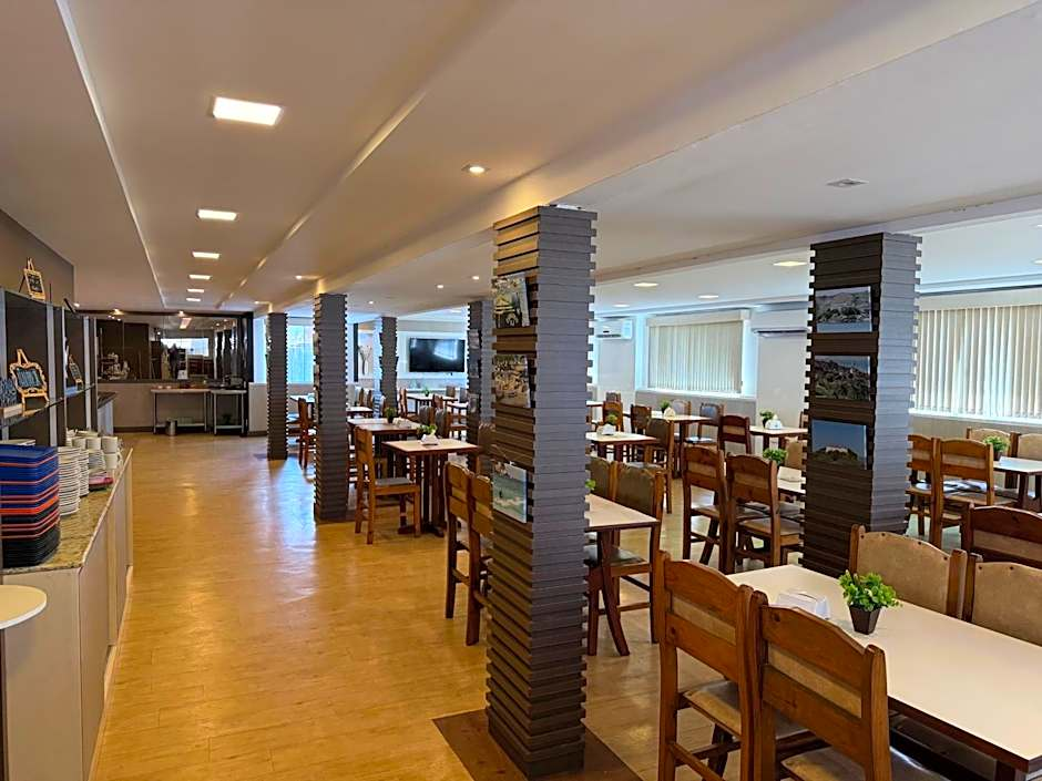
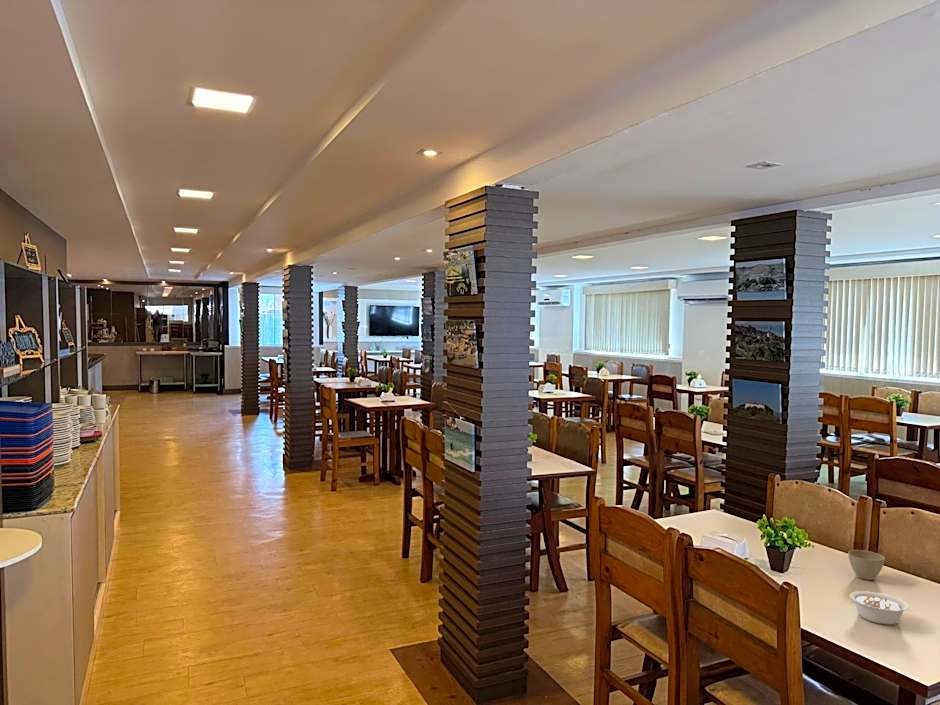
+ legume [849,590,915,626]
+ flower pot [847,549,886,581]
